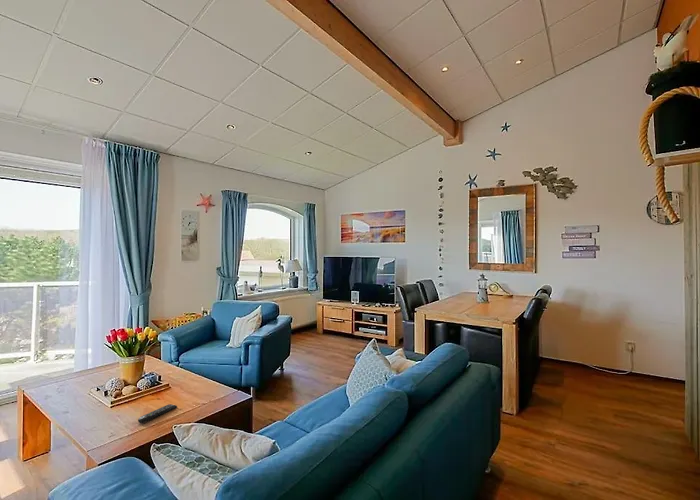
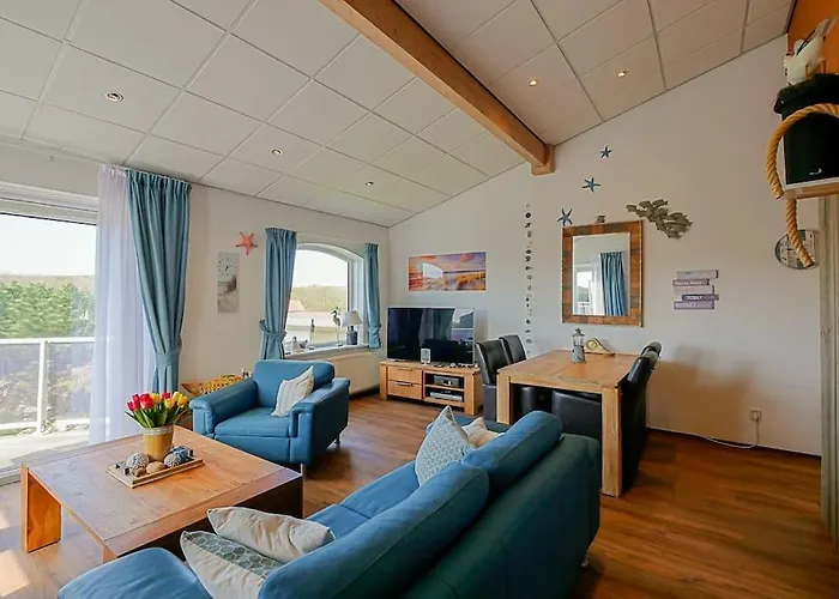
- remote control [137,403,178,424]
